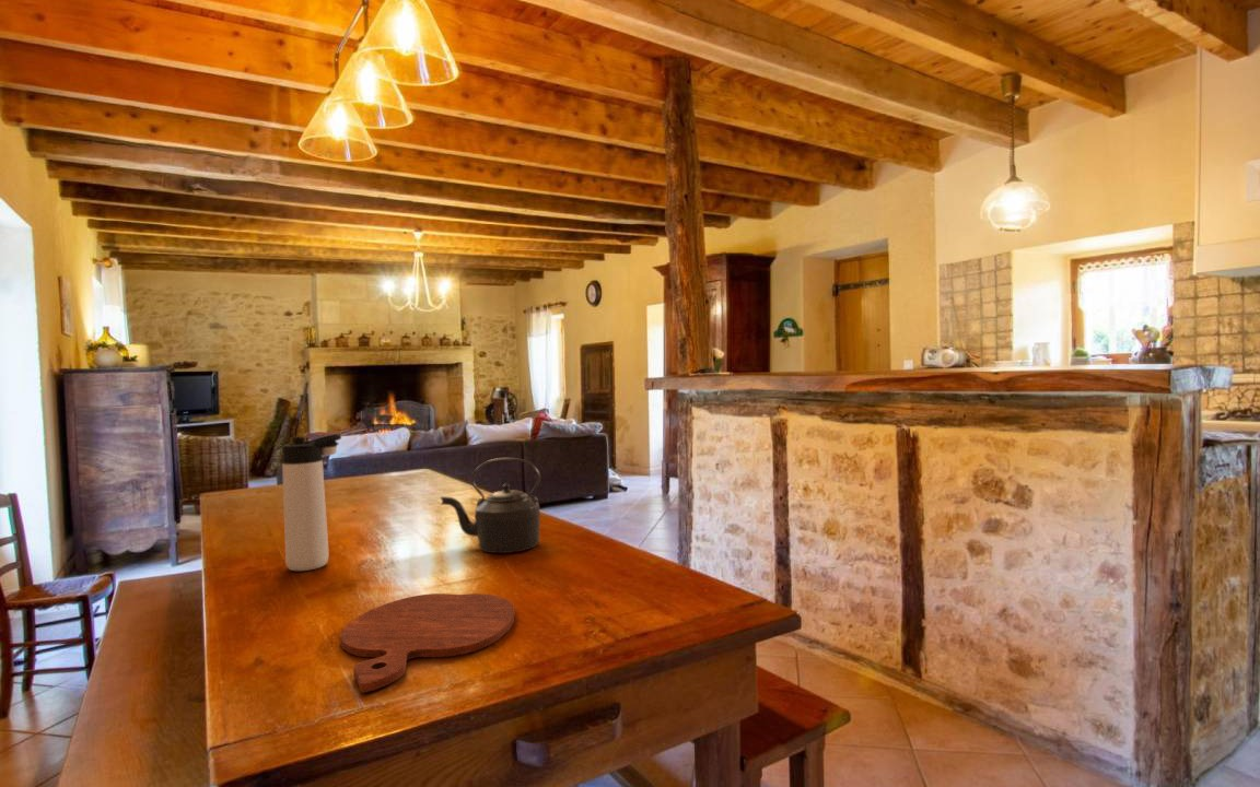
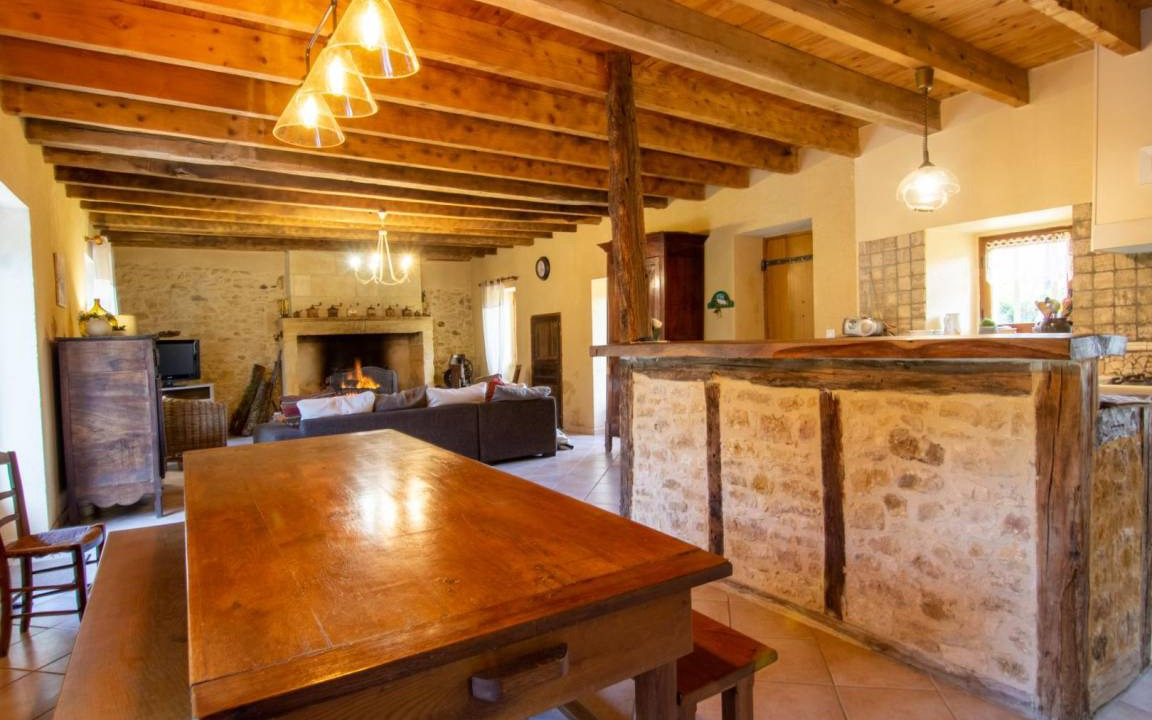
- cutting board [339,592,516,694]
- thermos bottle [281,433,342,572]
- kettle [440,457,541,554]
